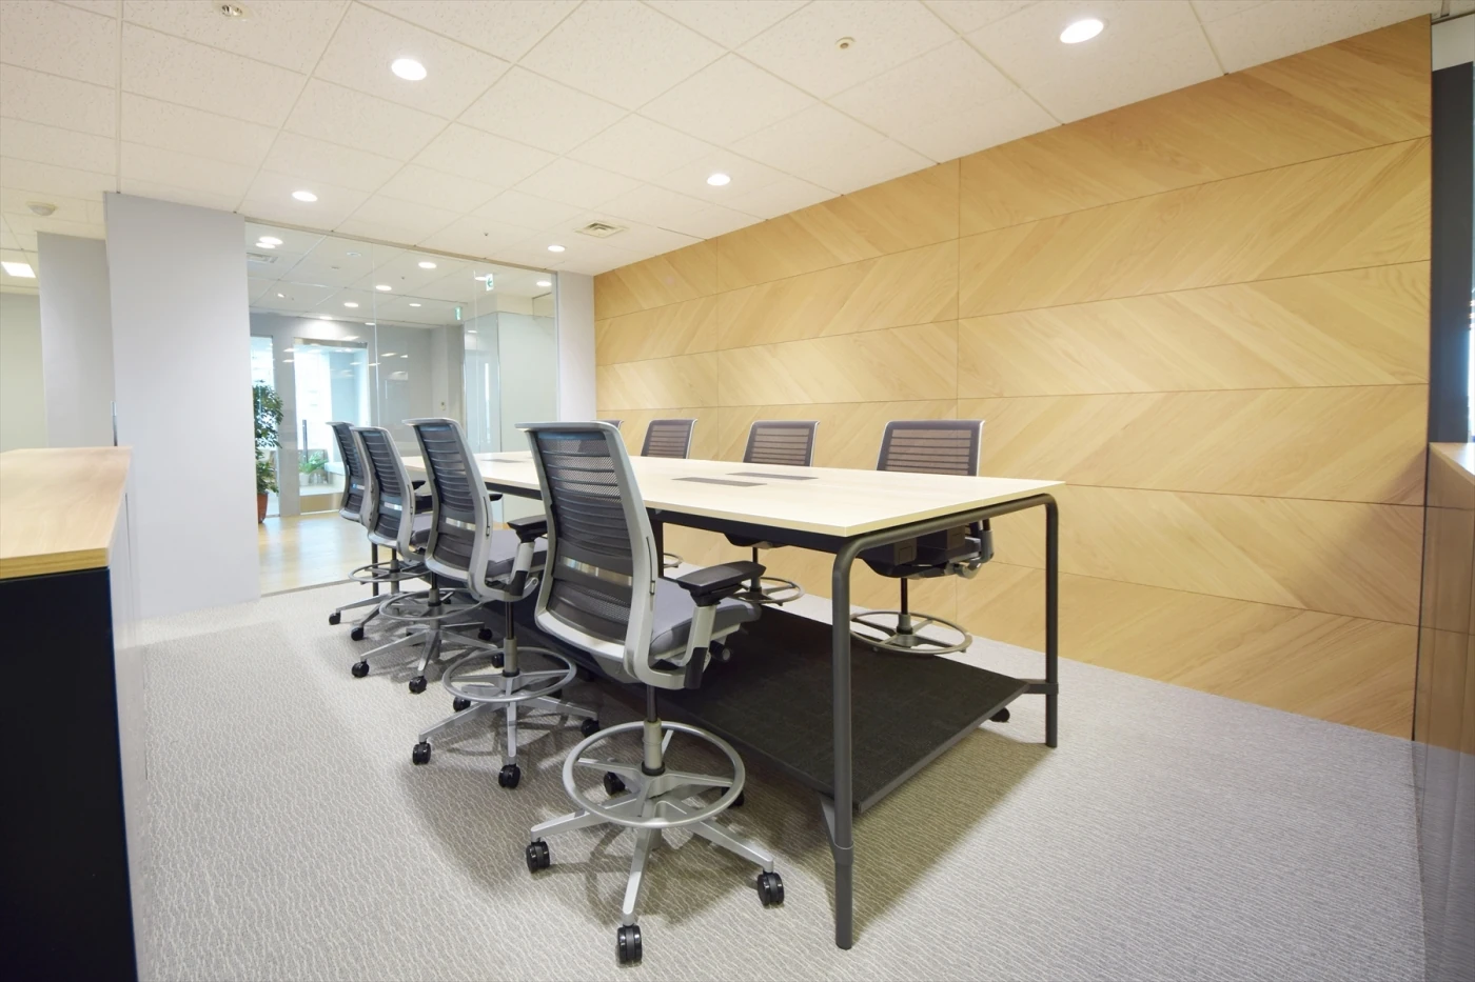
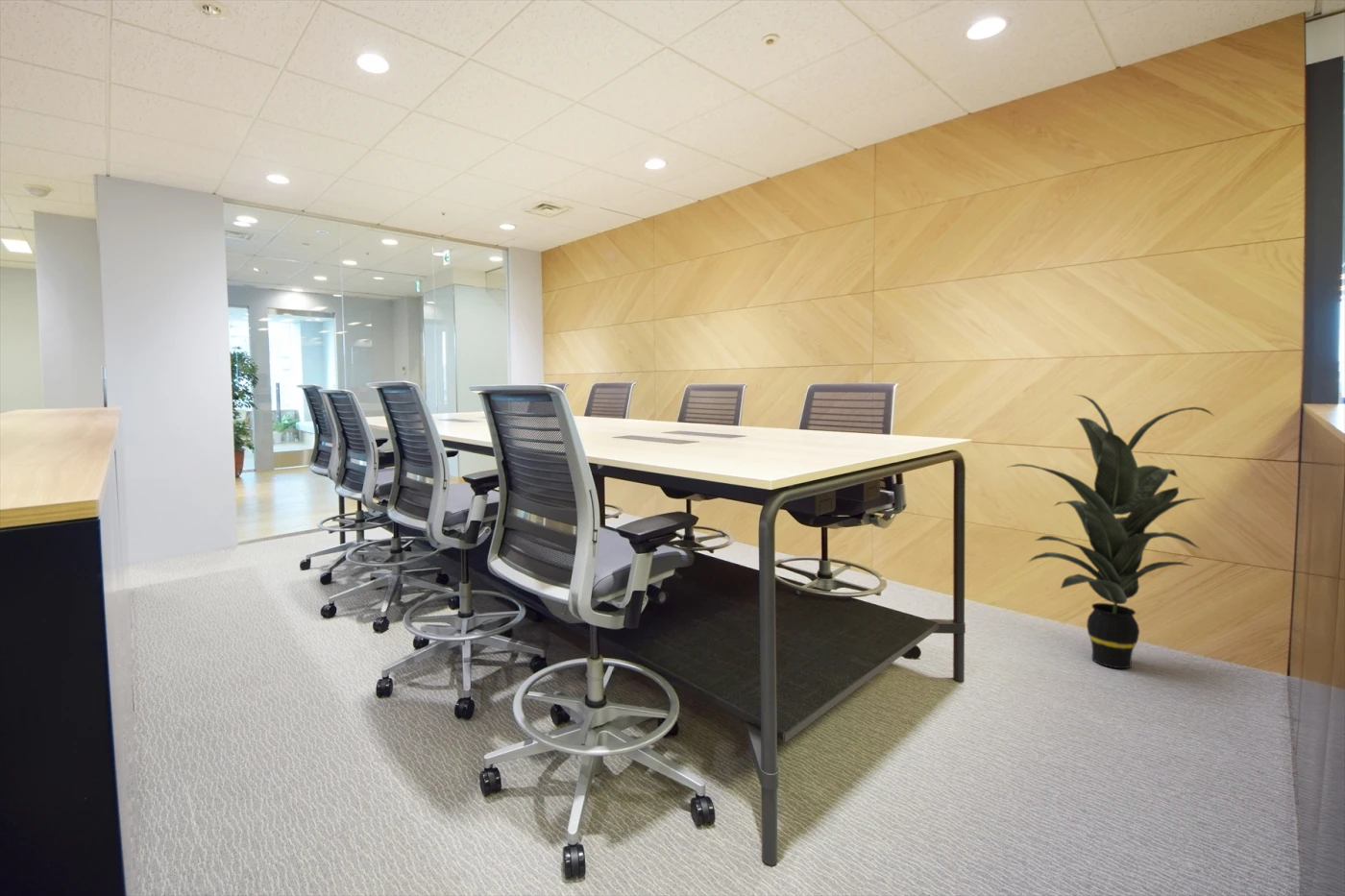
+ indoor plant [1005,394,1215,669]
